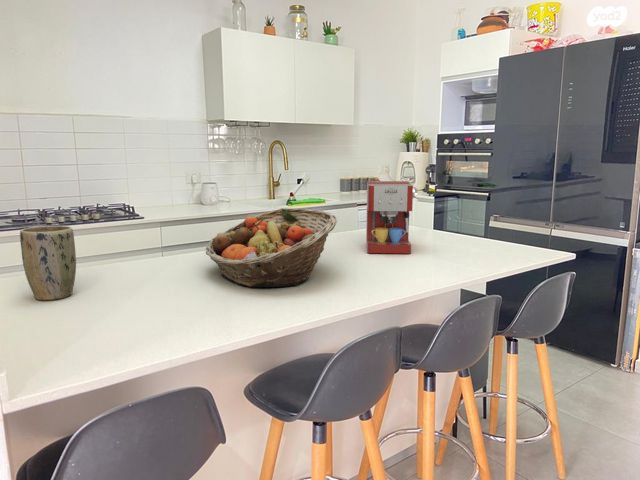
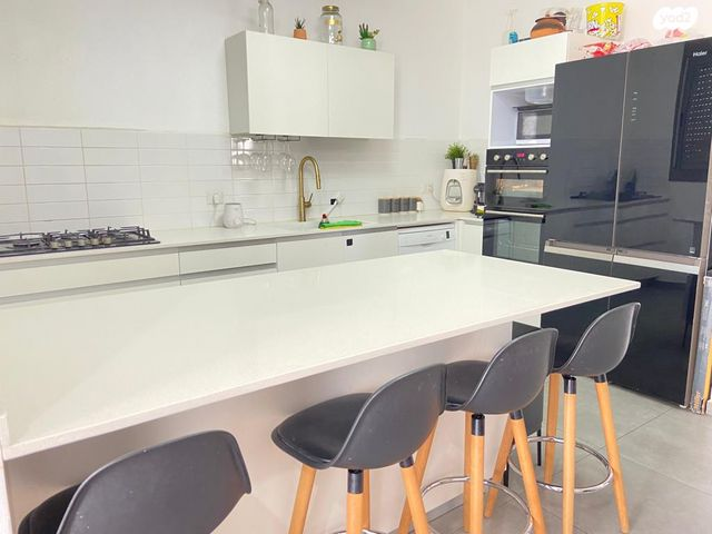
- plant pot [19,225,77,301]
- coffee maker [365,180,419,254]
- fruit basket [205,207,338,288]
